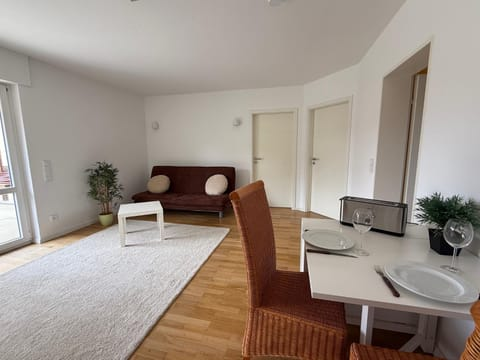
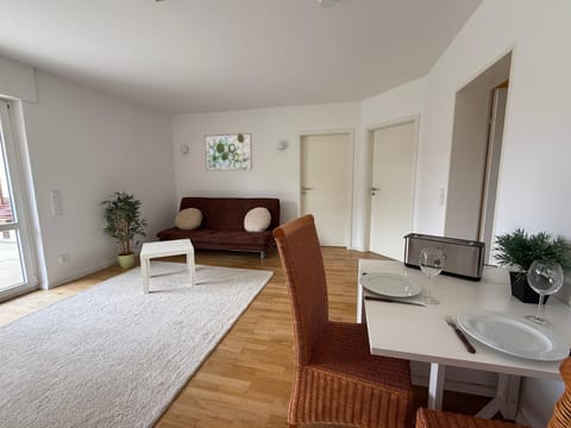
+ wall art [203,132,253,172]
